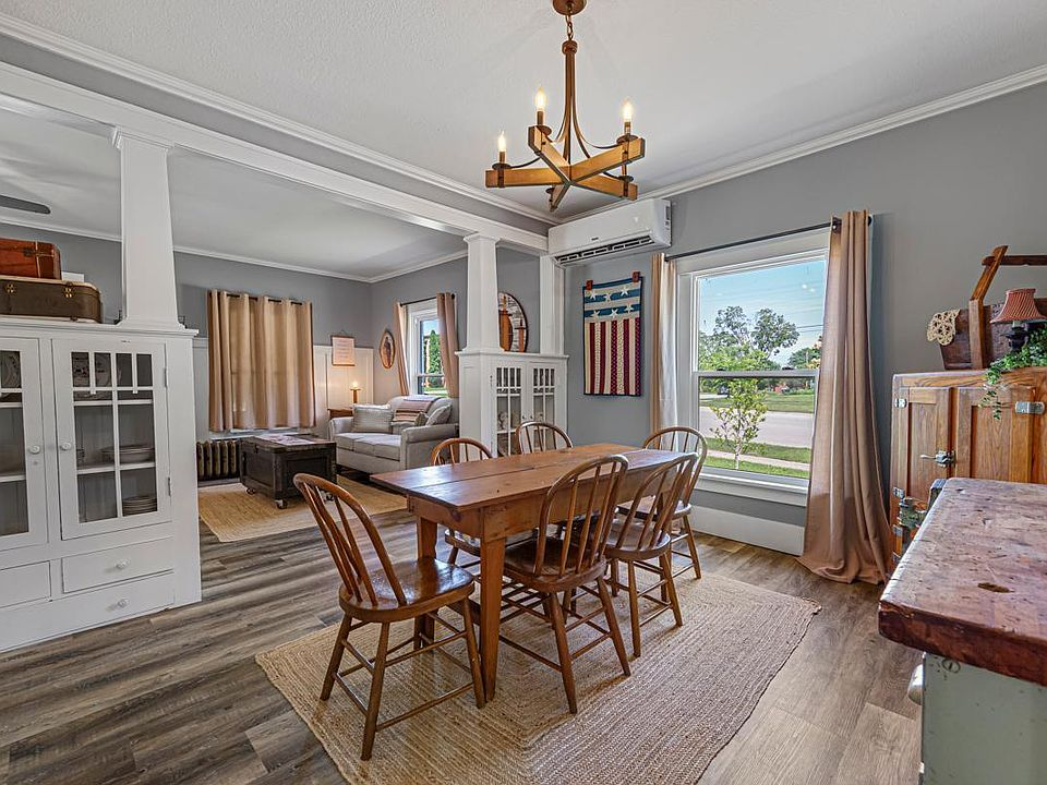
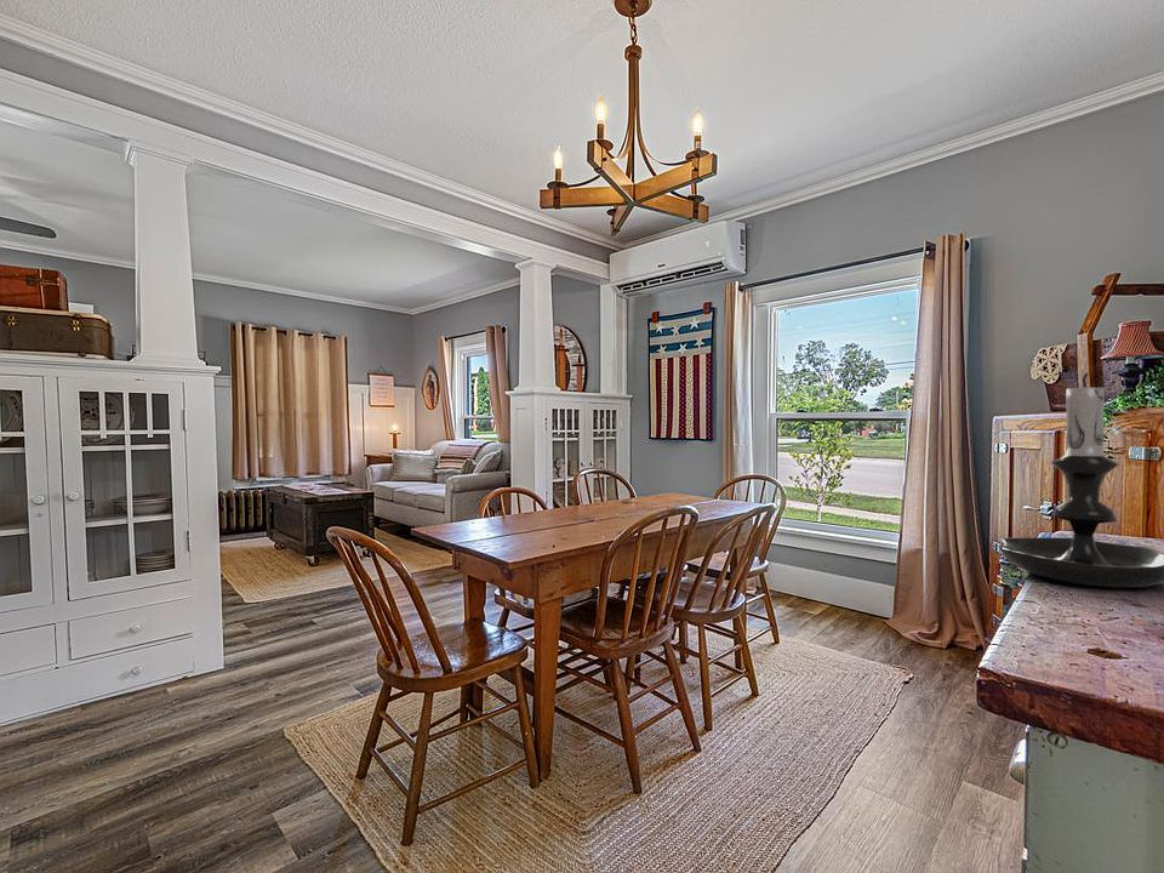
+ candle holder [997,372,1164,588]
